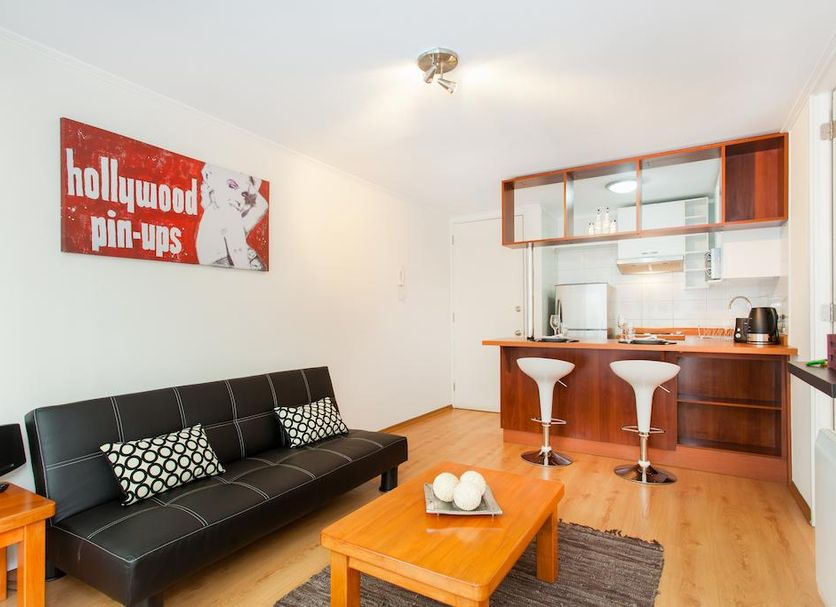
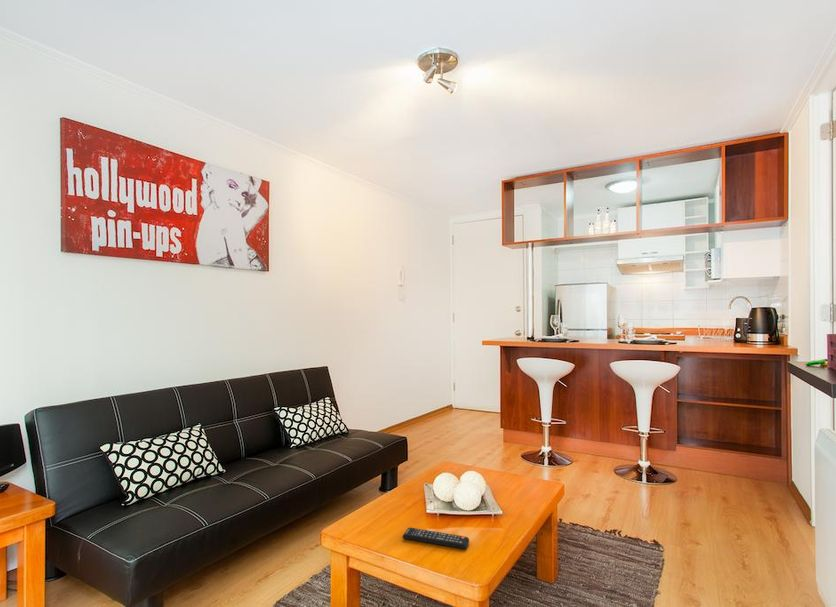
+ remote control [401,527,470,550]
